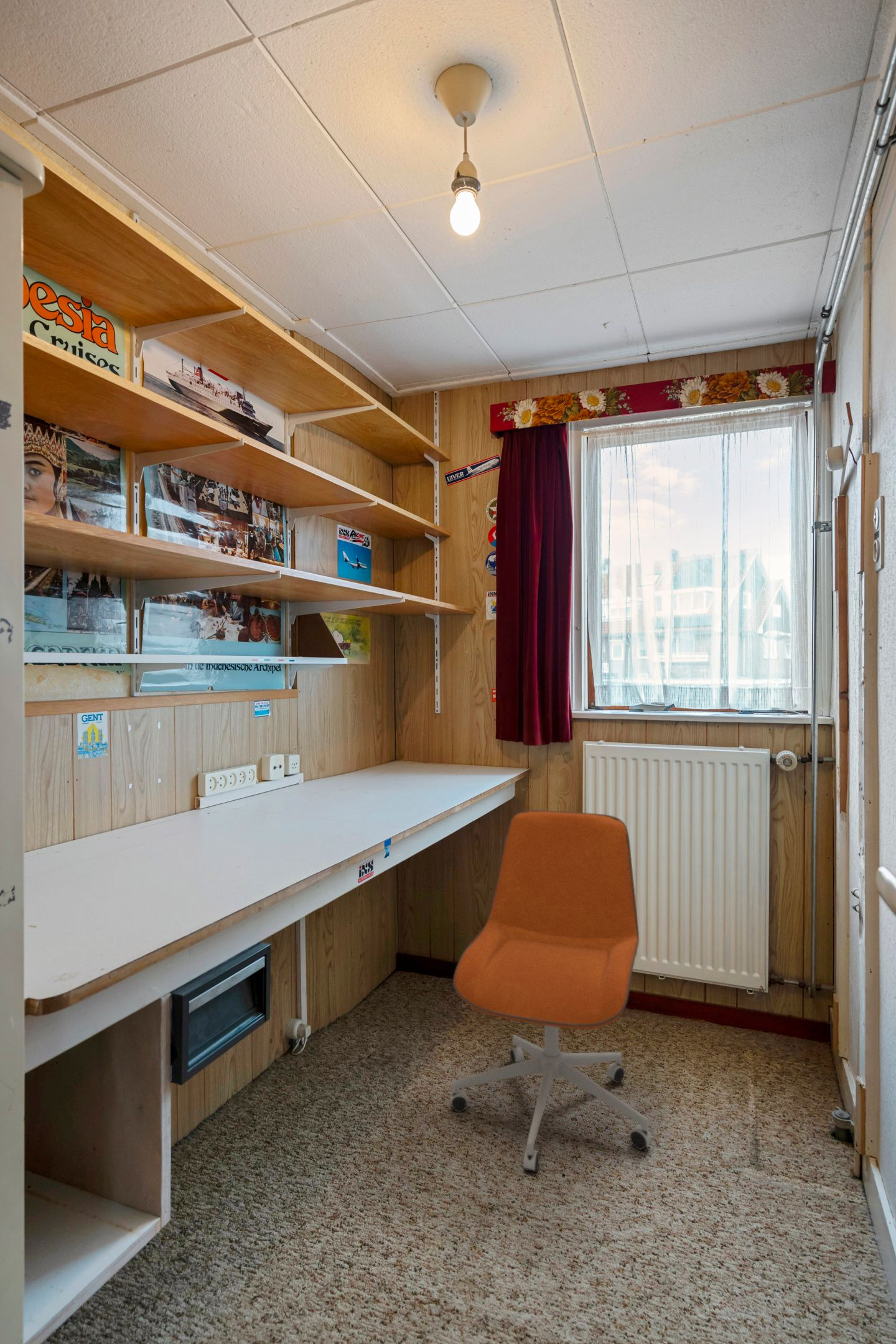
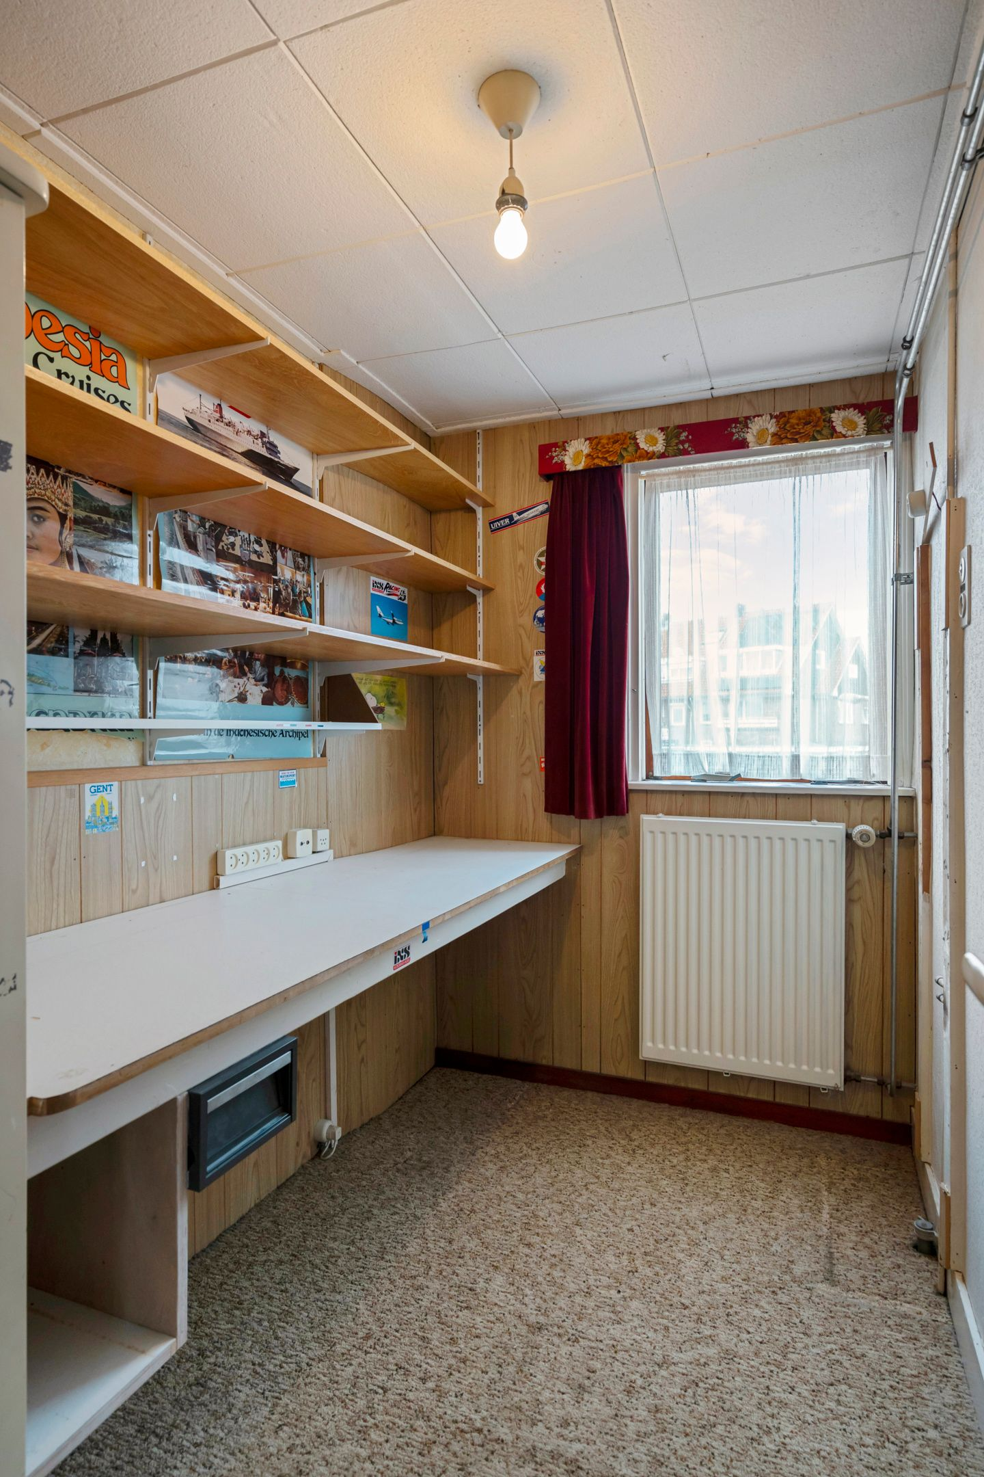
- office chair [450,810,652,1173]
